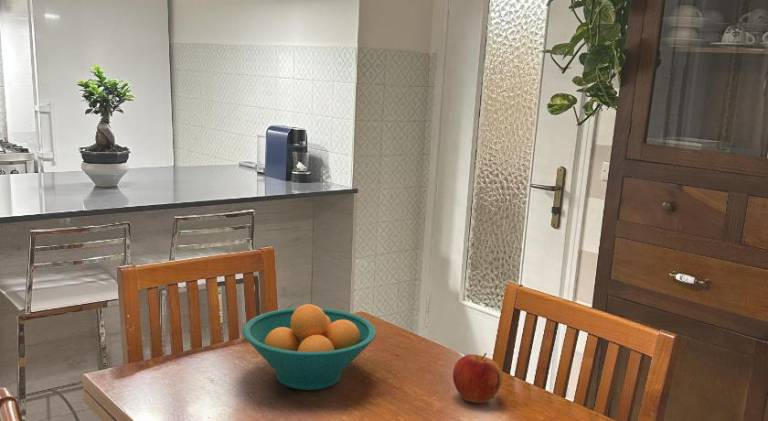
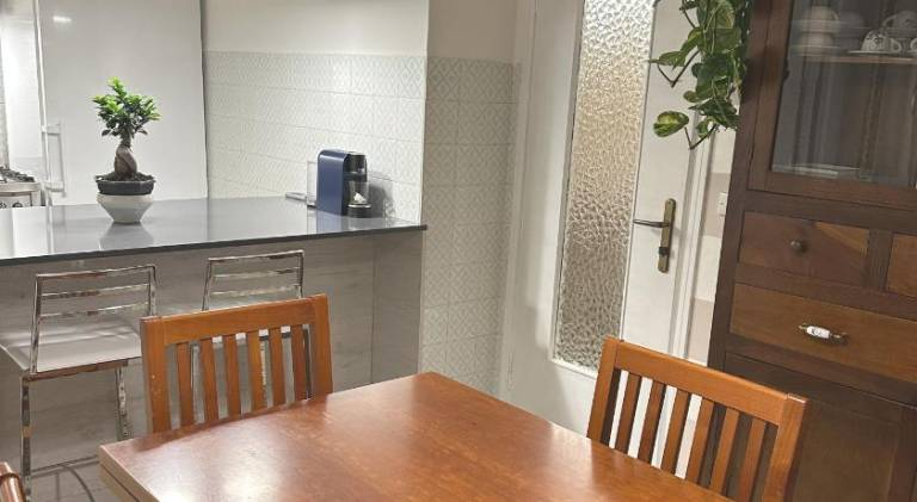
- fruit bowl [242,303,377,391]
- apple [452,352,504,404]
